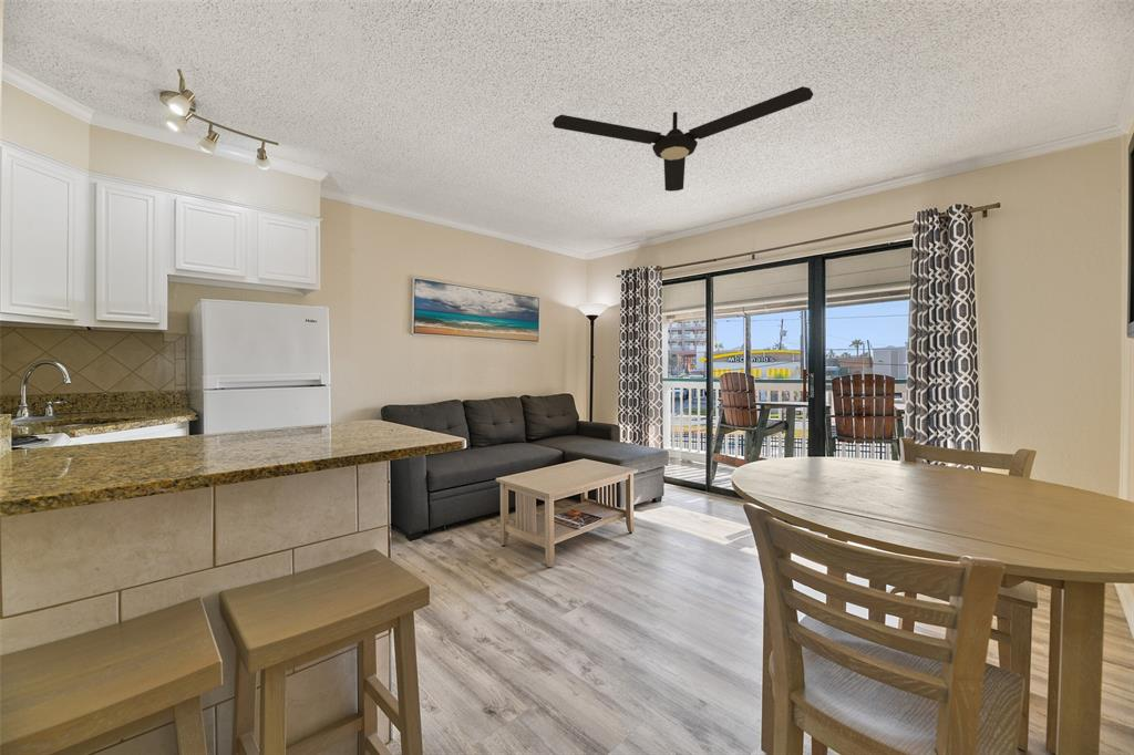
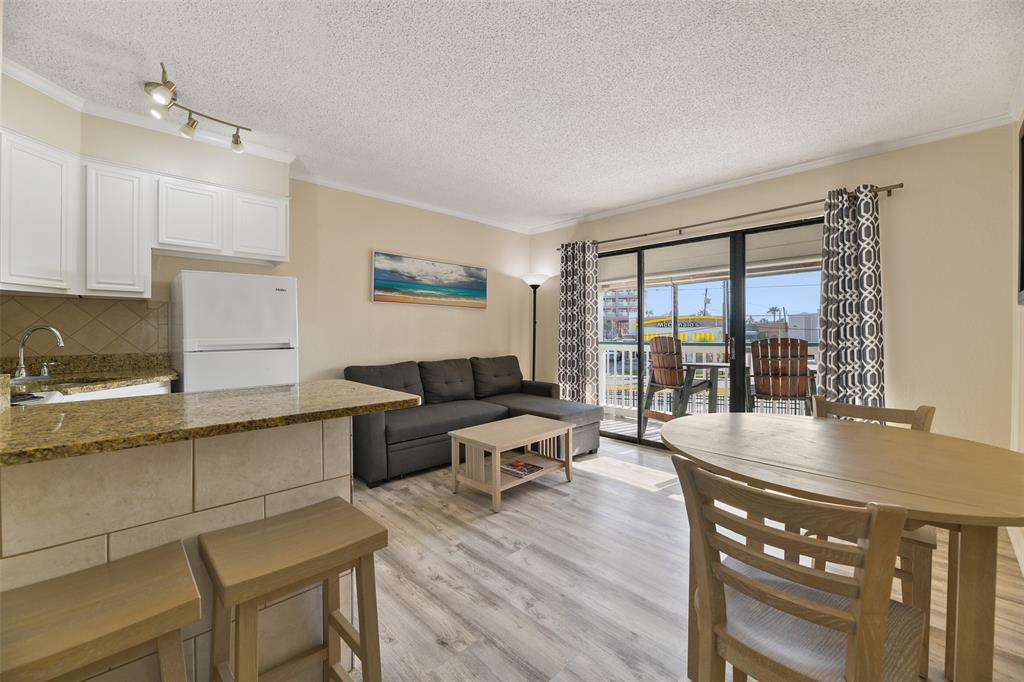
- ceiling fan [551,85,814,193]
